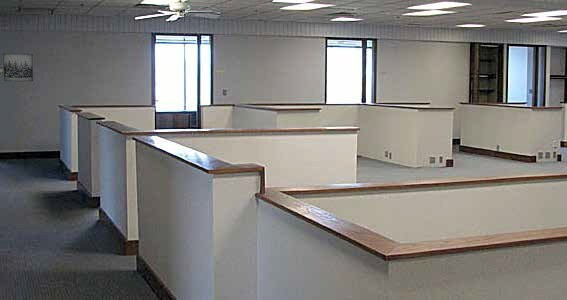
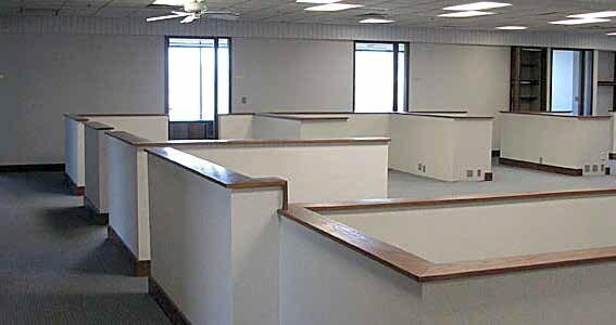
- wall art [2,52,34,82]
